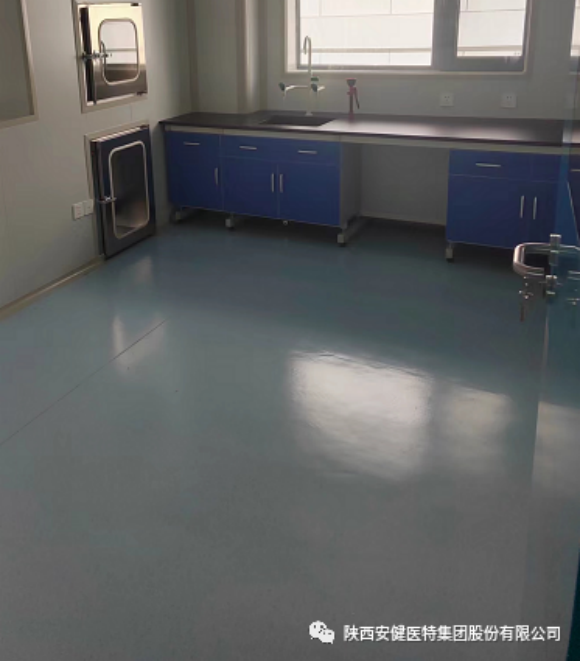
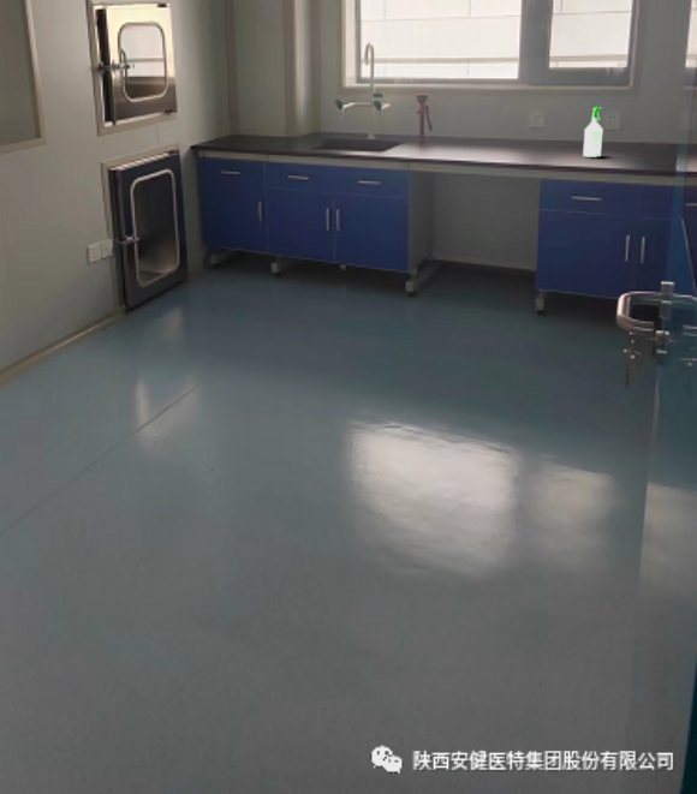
+ spray bottle [582,106,604,159]
